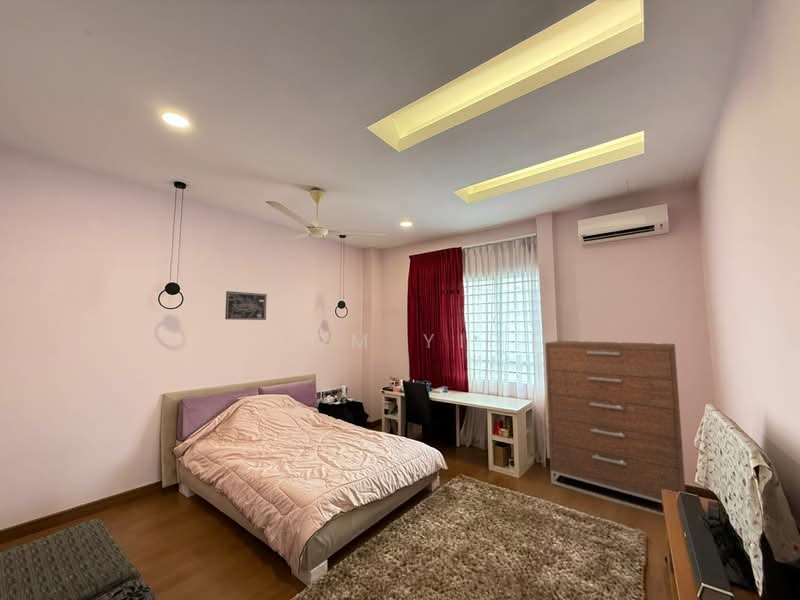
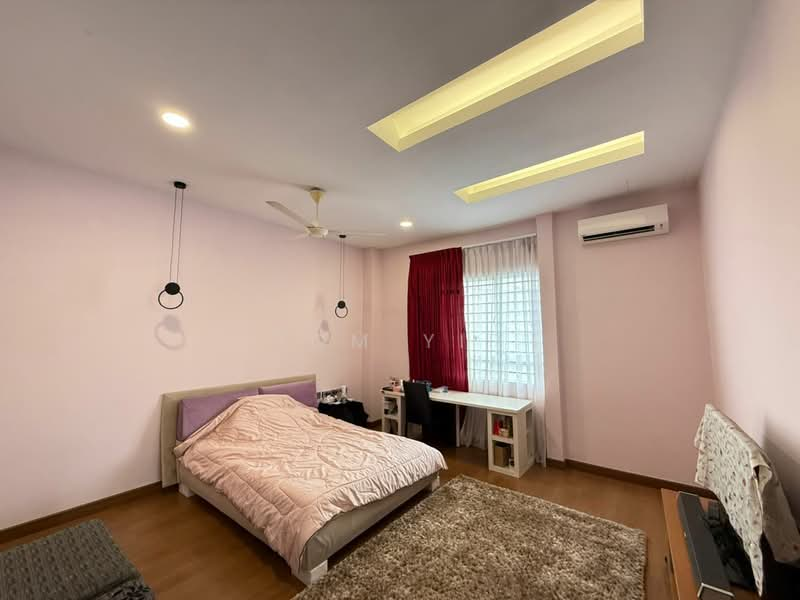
- wall art [224,290,268,321]
- dresser [544,340,686,516]
